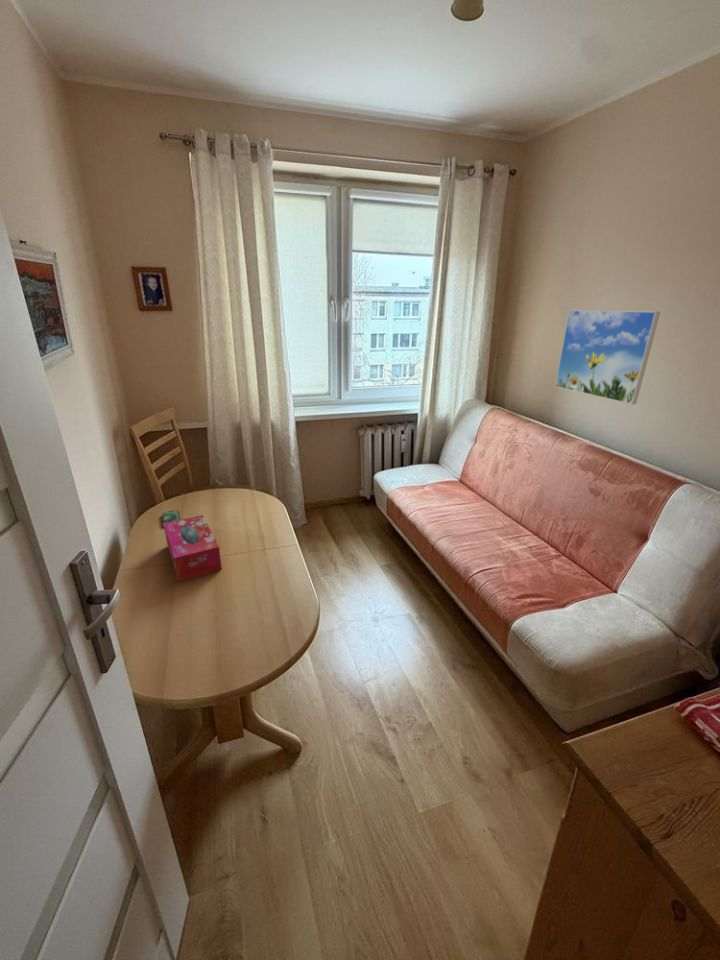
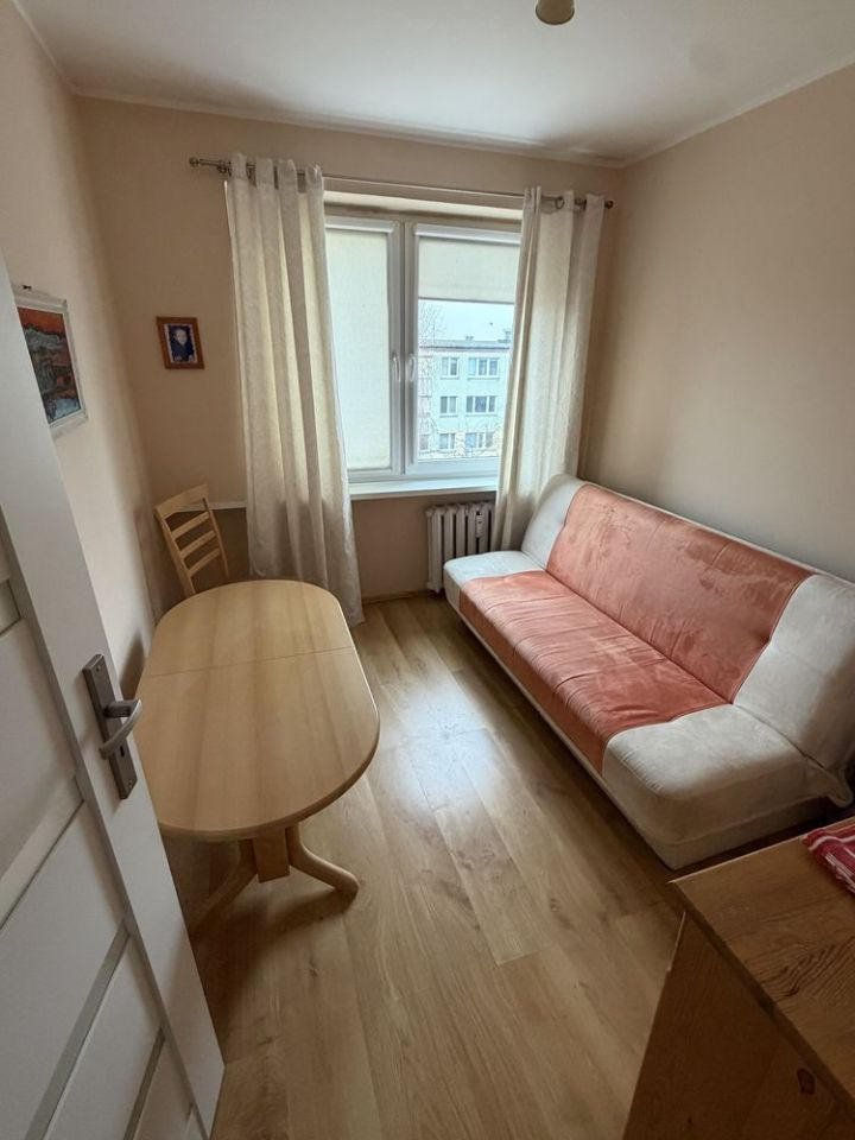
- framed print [554,309,661,405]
- smartphone [162,509,181,528]
- tissue box [163,514,223,582]
